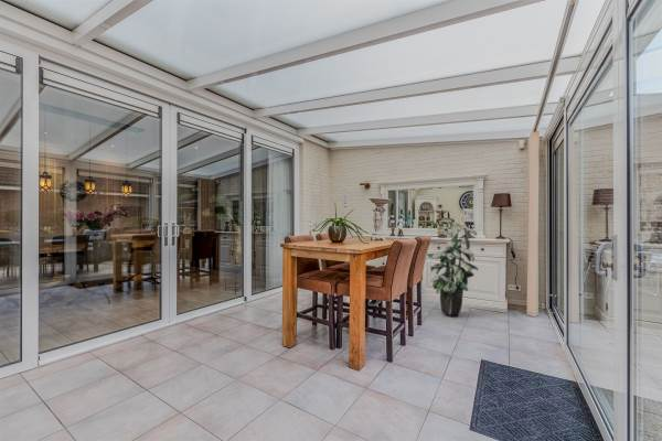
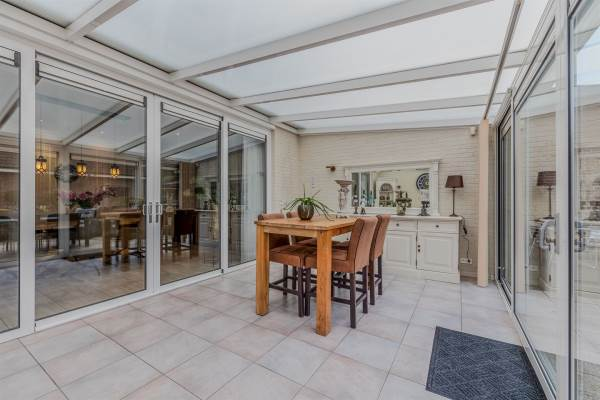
- indoor plant [426,218,480,316]
